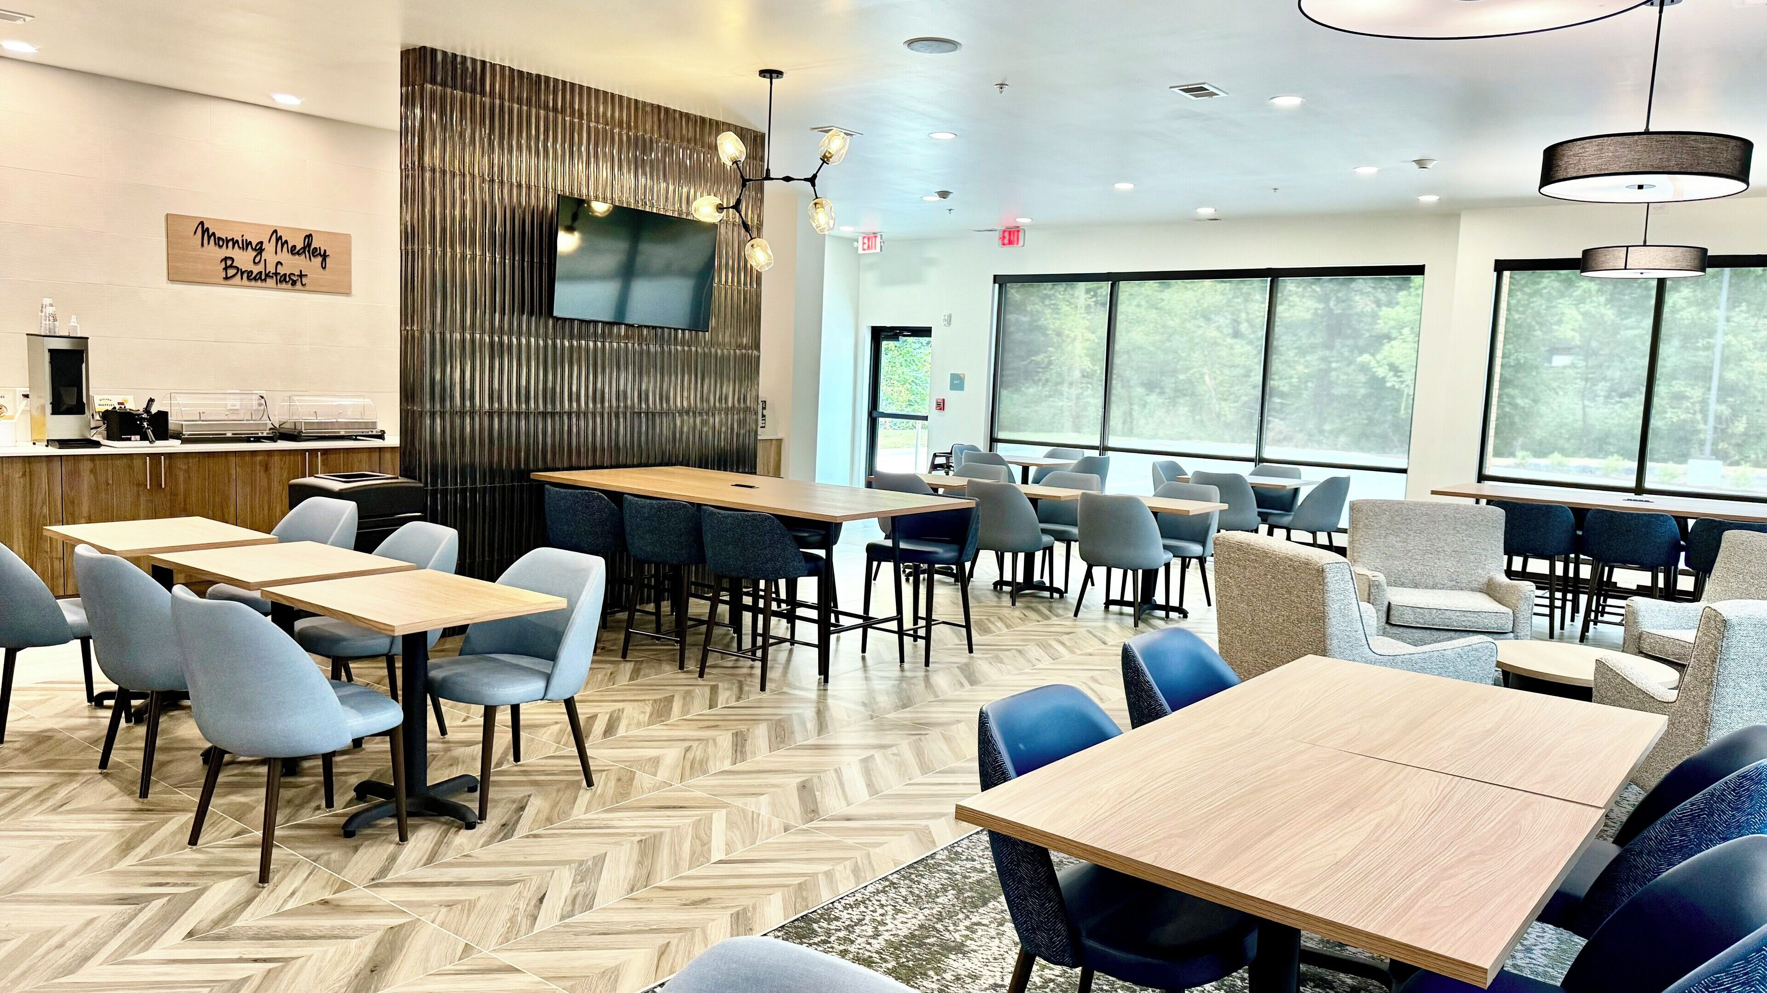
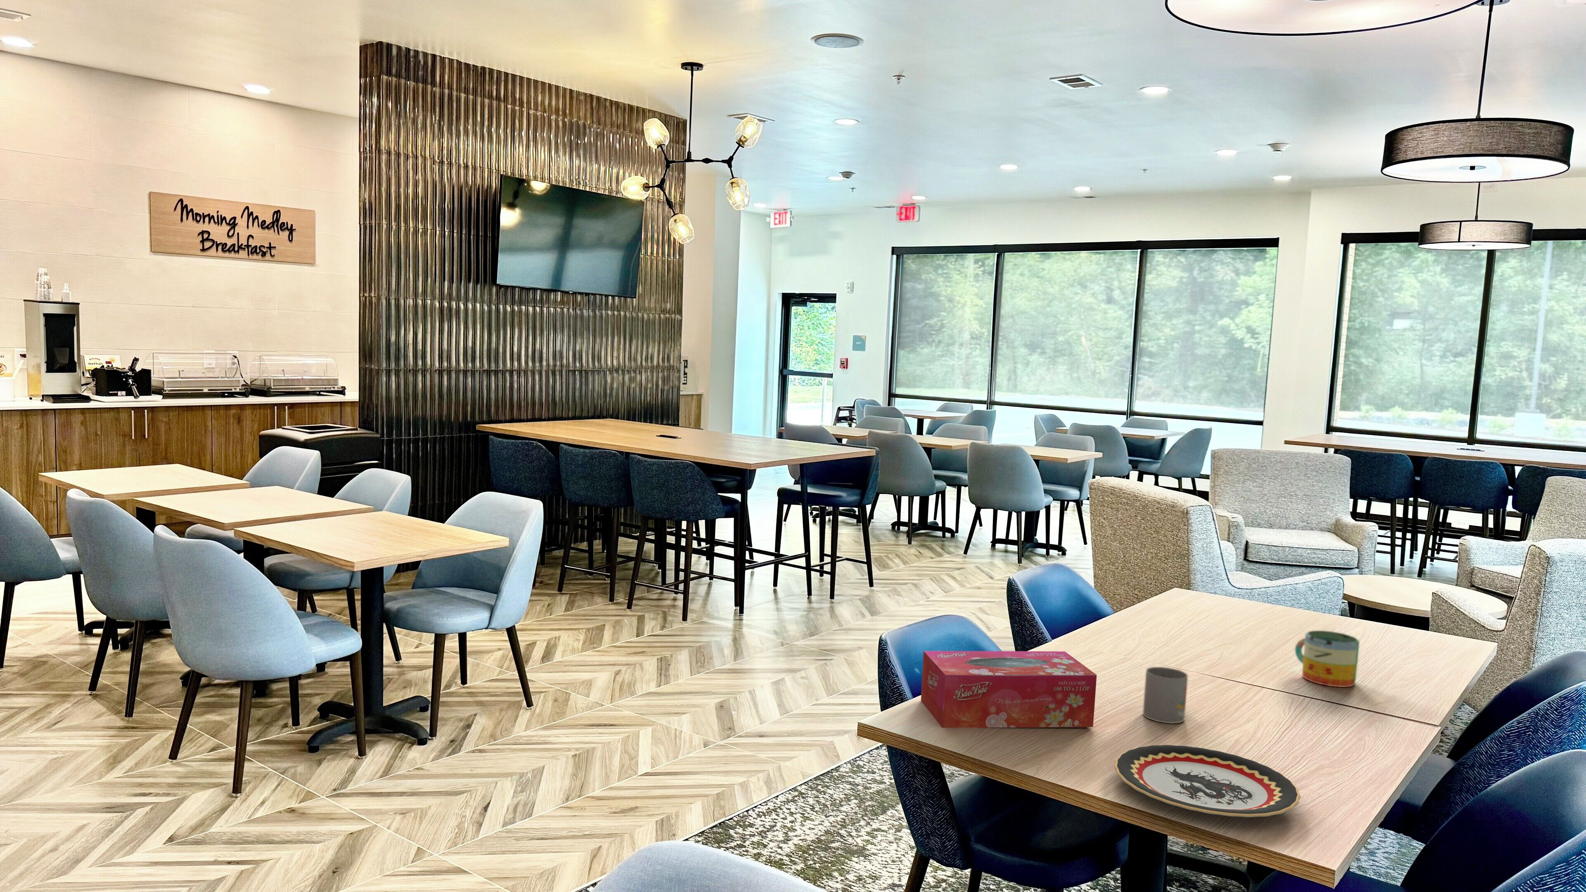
+ mug [1294,631,1361,687]
+ plate [1114,745,1302,818]
+ mug [1143,667,1188,724]
+ tissue box [920,650,1097,729]
